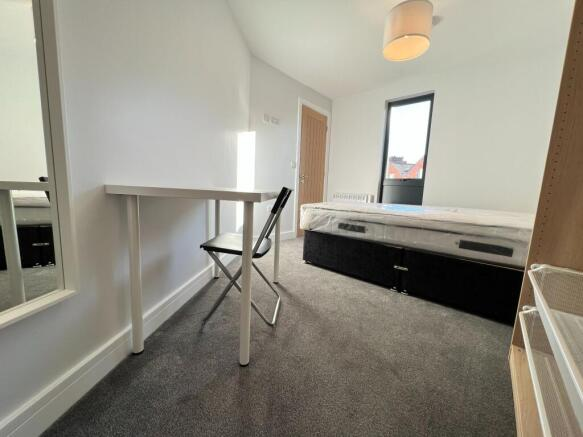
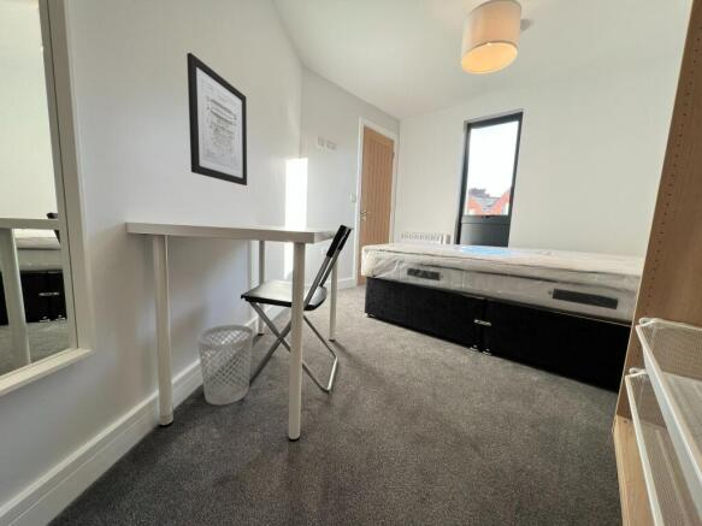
+ wastebasket [196,324,254,406]
+ wall art [185,52,248,187]
